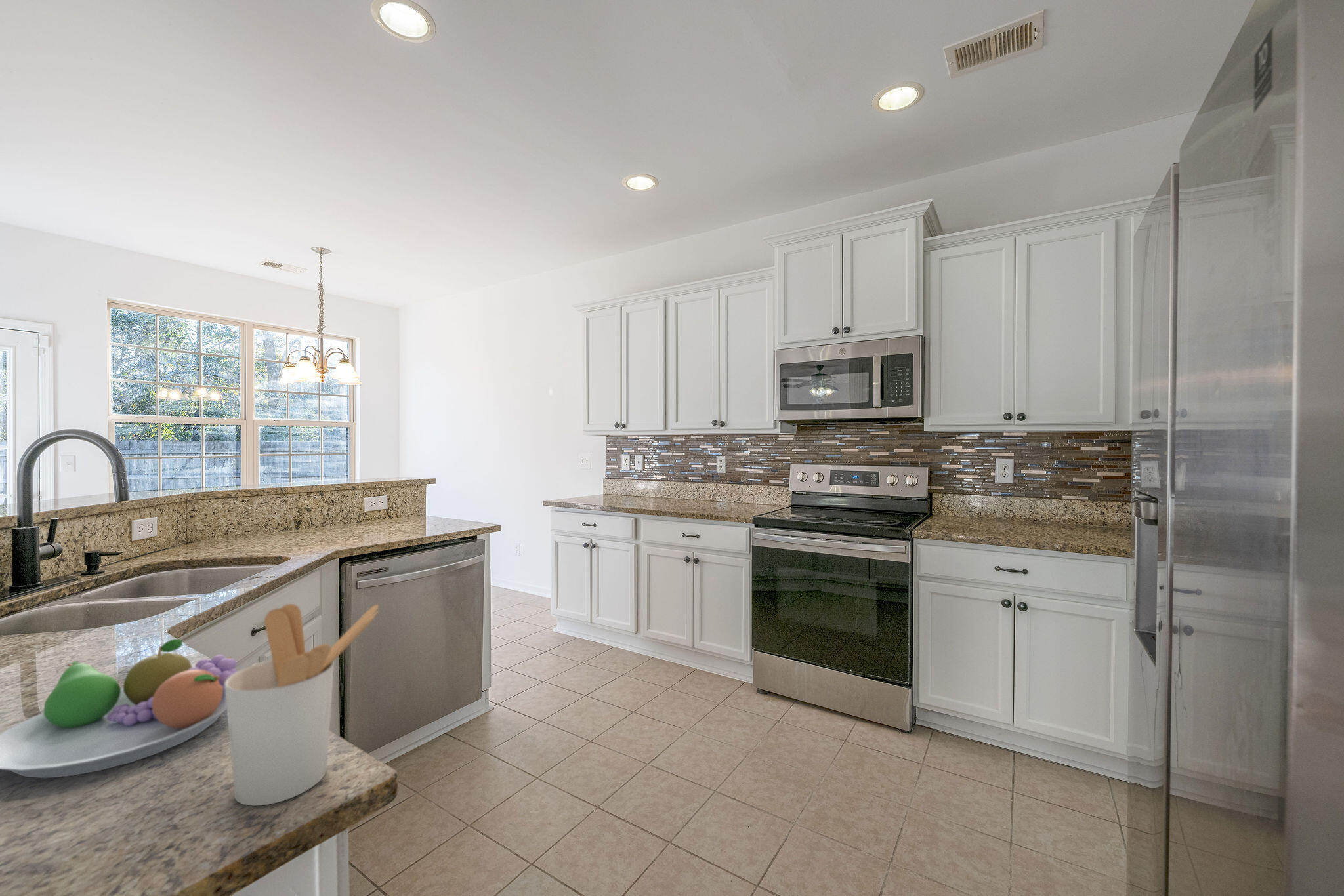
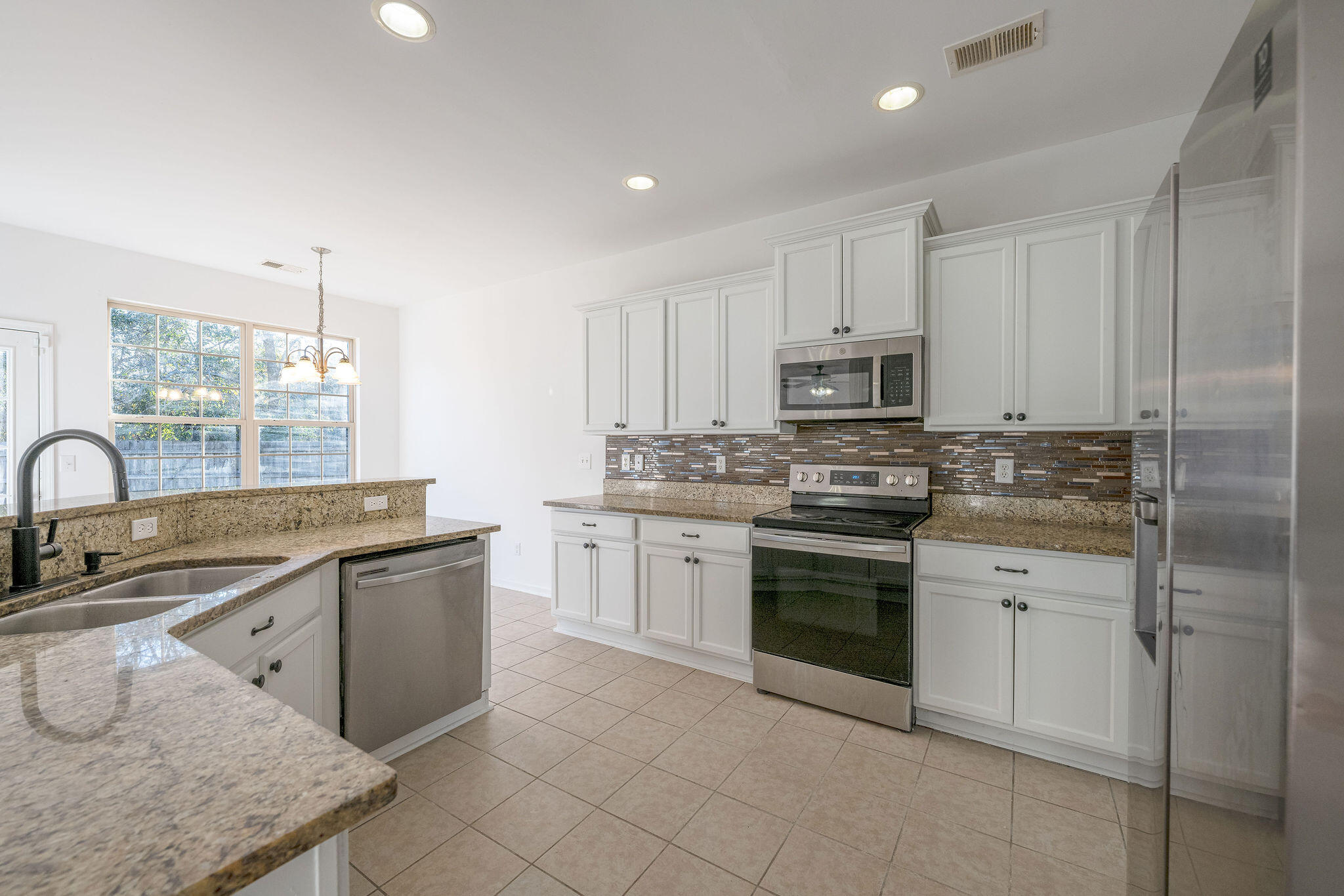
- utensil holder [224,603,379,807]
- fruit bowl [0,638,238,779]
